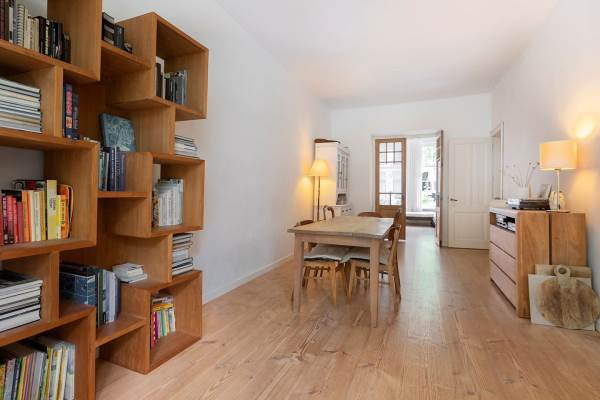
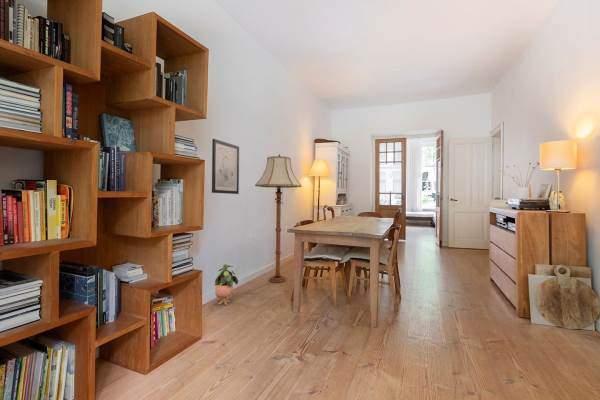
+ wall art [211,138,240,195]
+ floor lamp [254,153,303,283]
+ potted plant [214,263,239,306]
